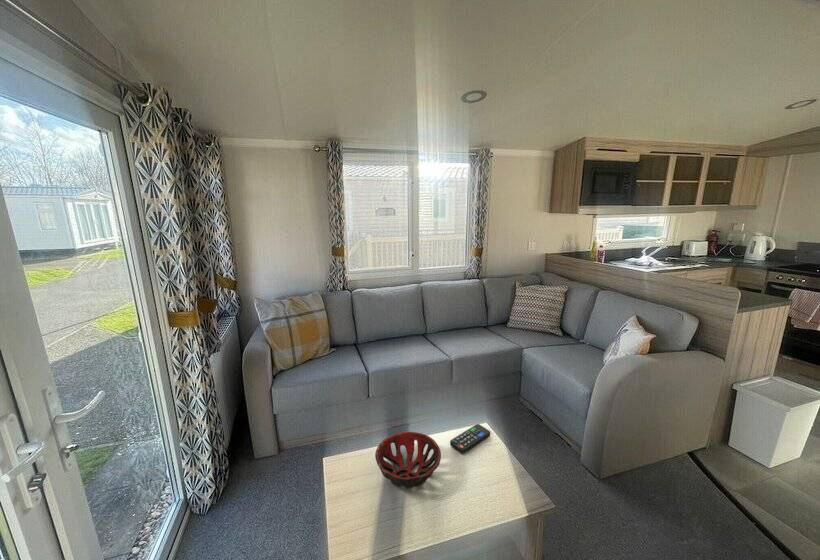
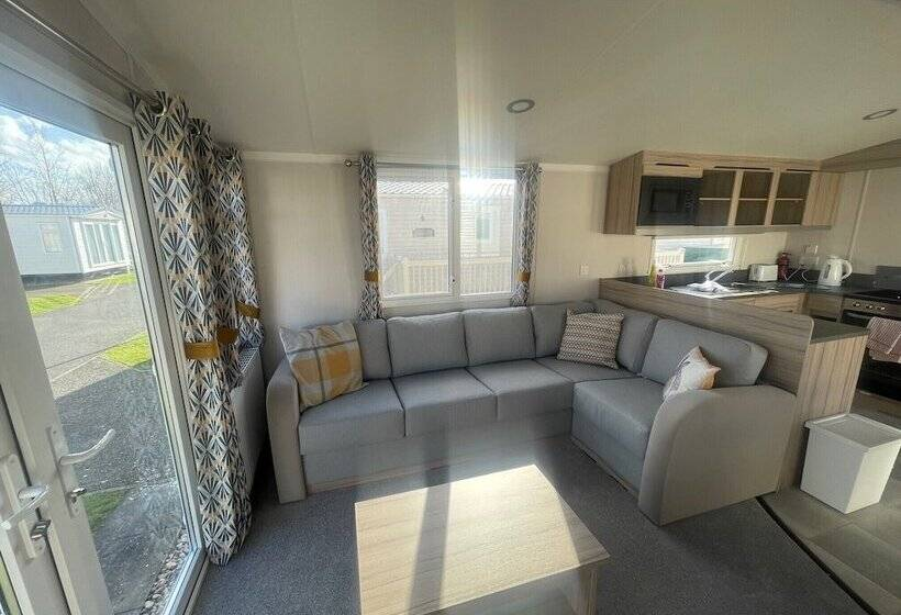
- decorative bowl [374,431,442,489]
- remote control [449,423,491,455]
